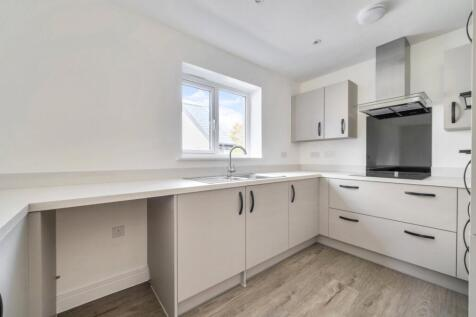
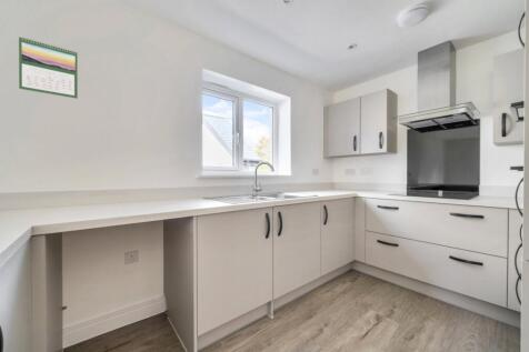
+ calendar [18,36,79,100]
